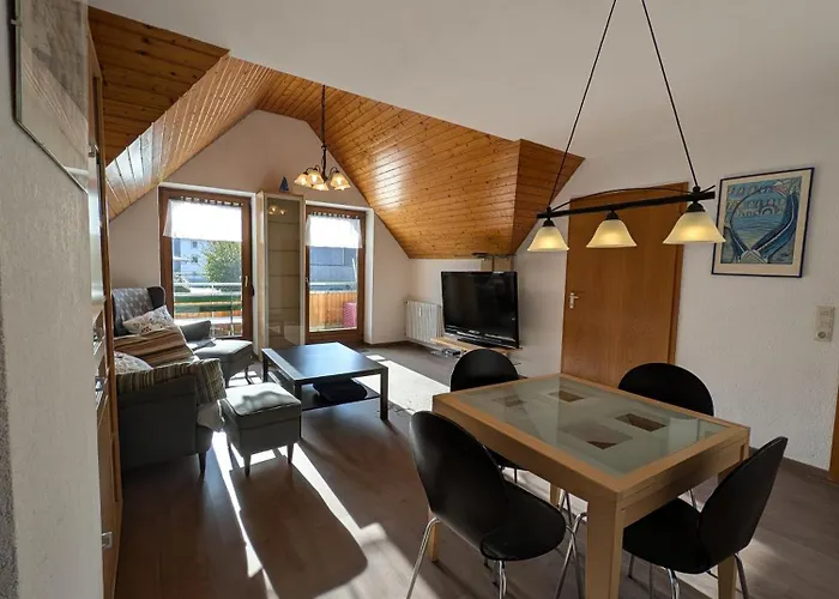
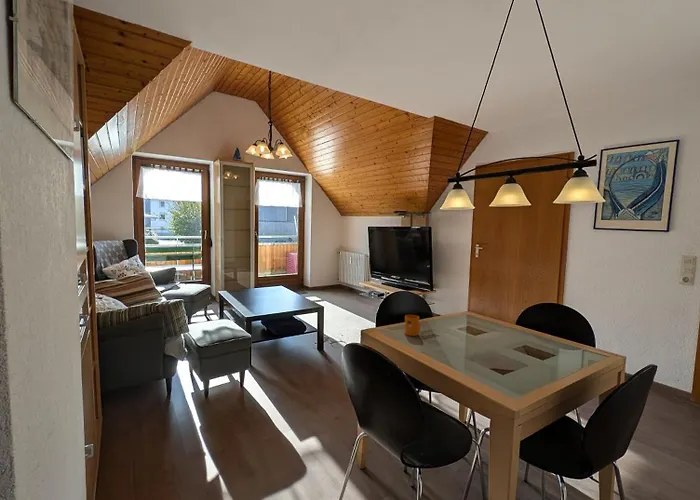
+ mug [403,314,421,337]
